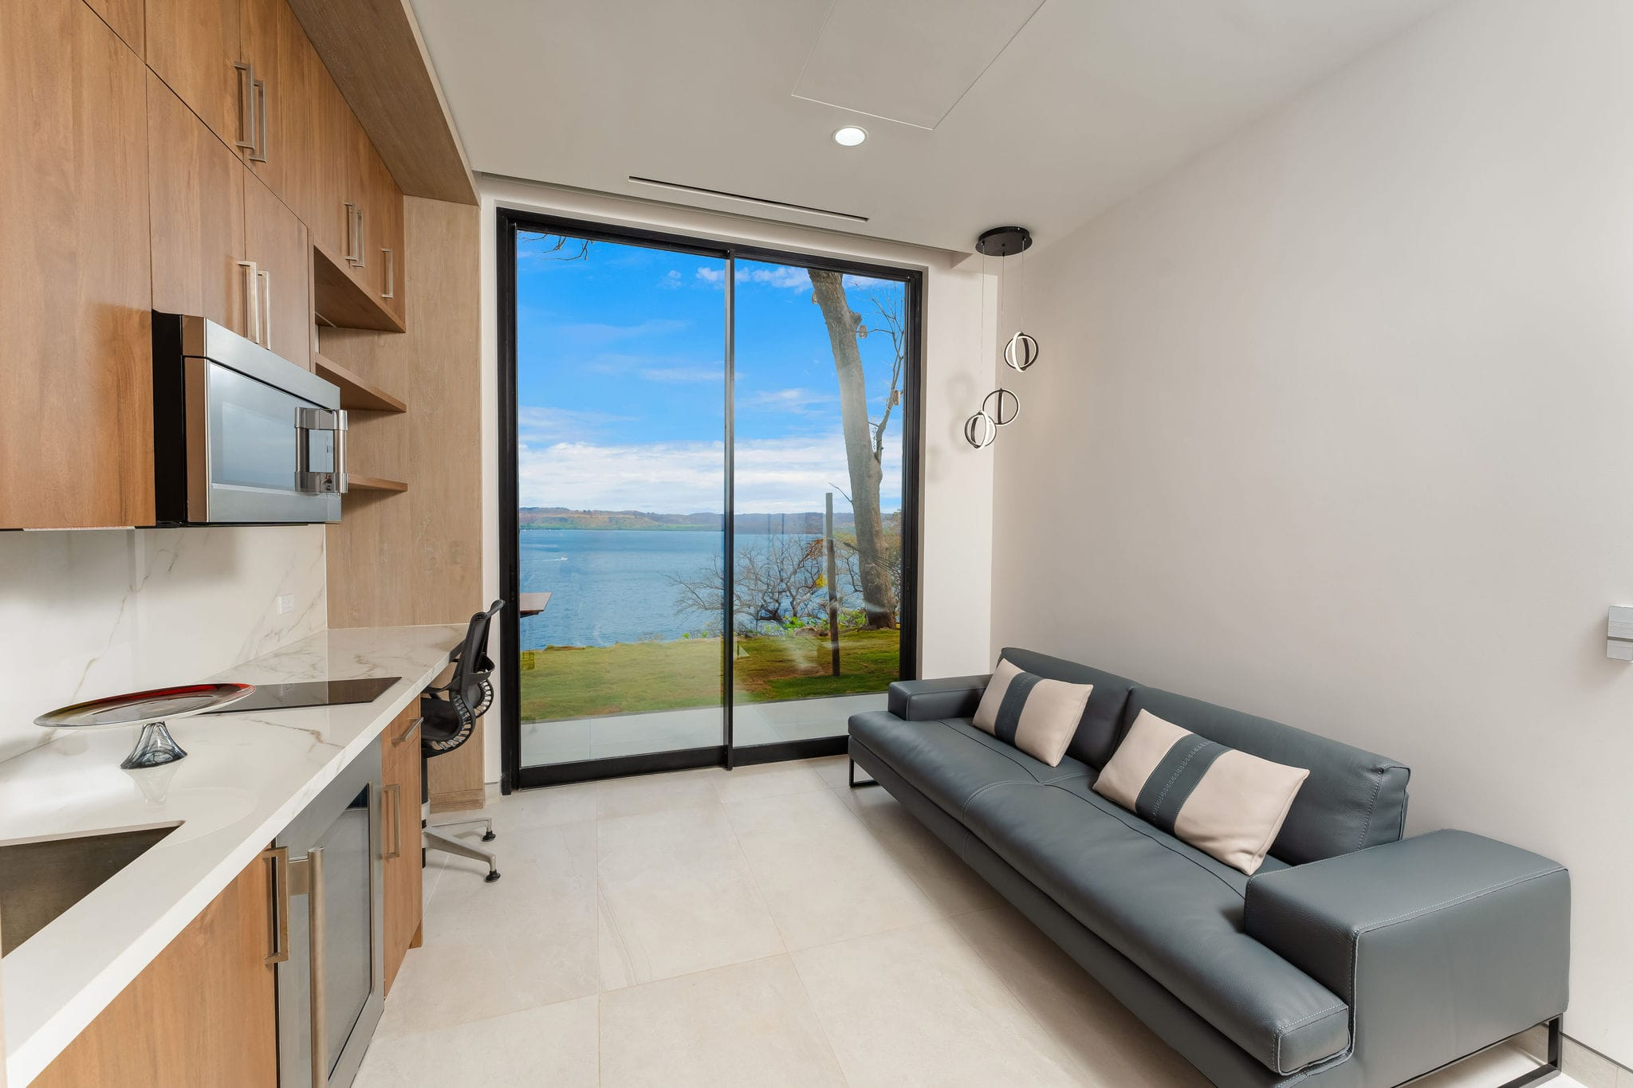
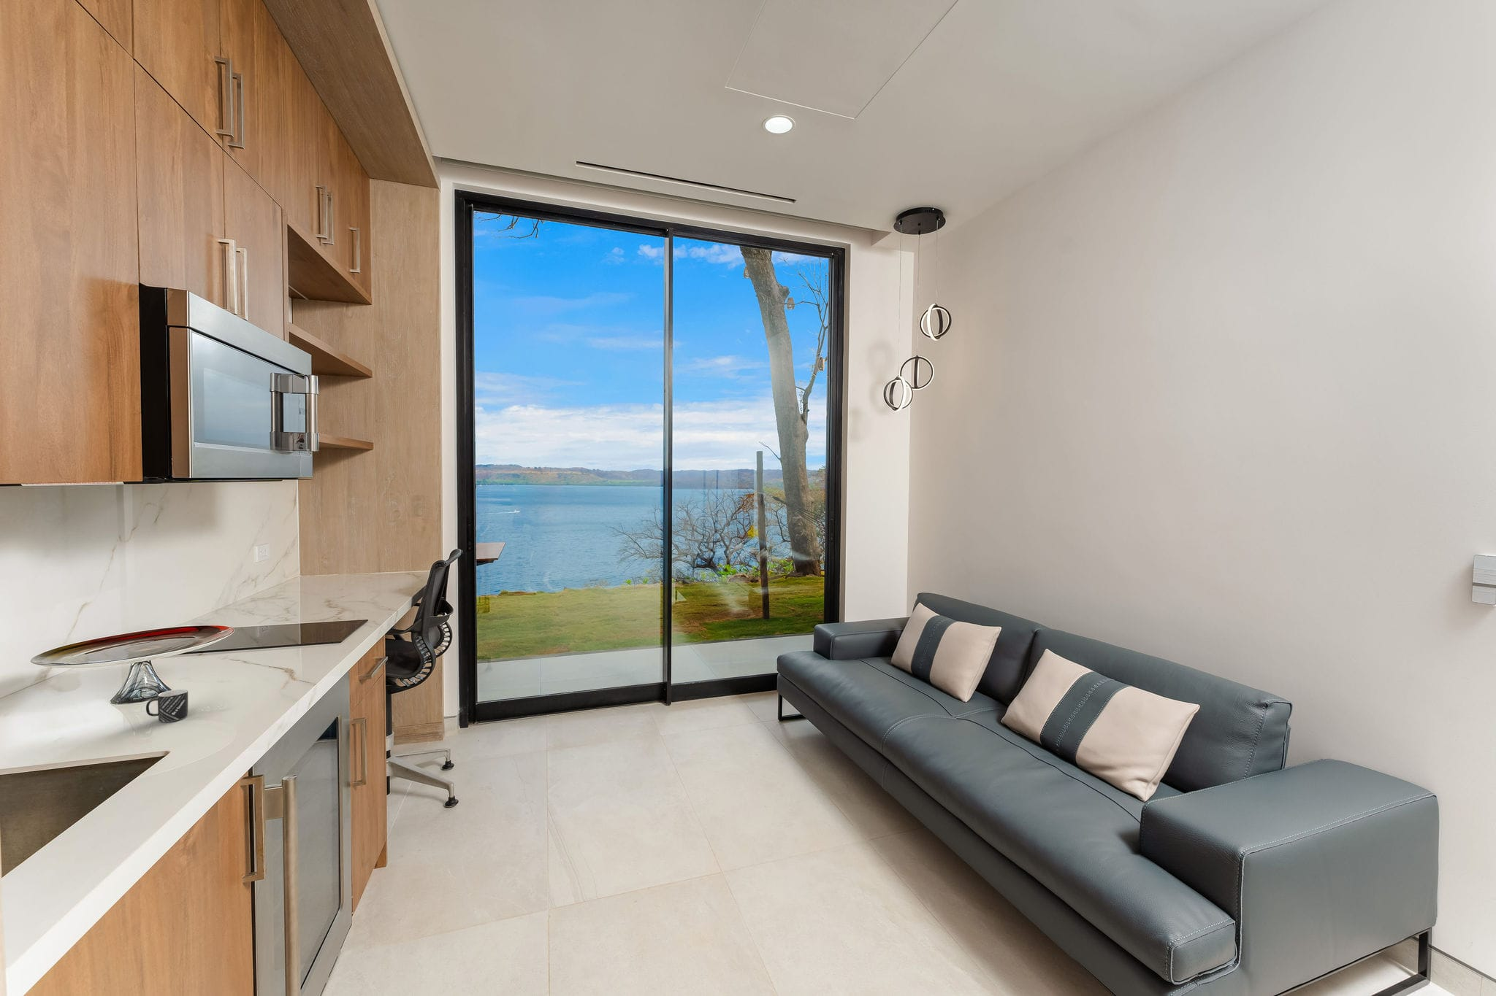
+ mug [146,689,227,723]
